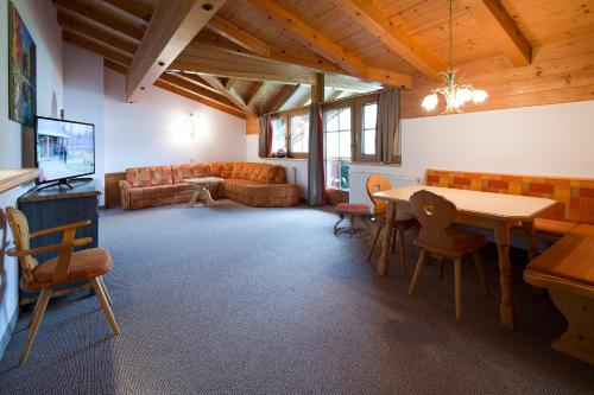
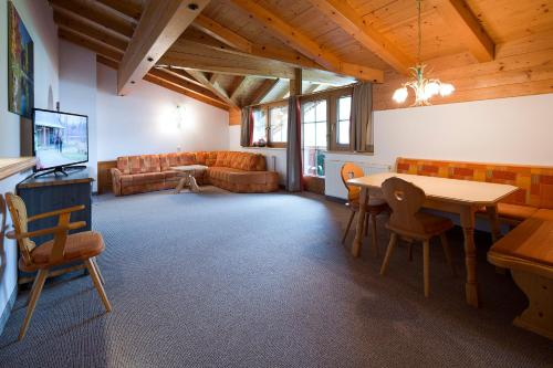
- ottoman [333,202,373,238]
